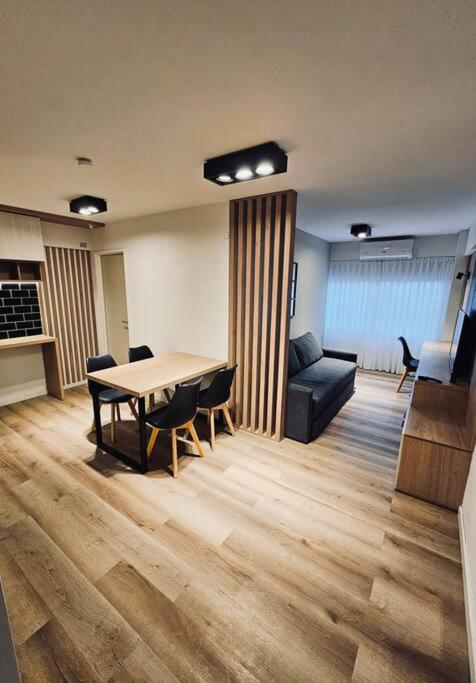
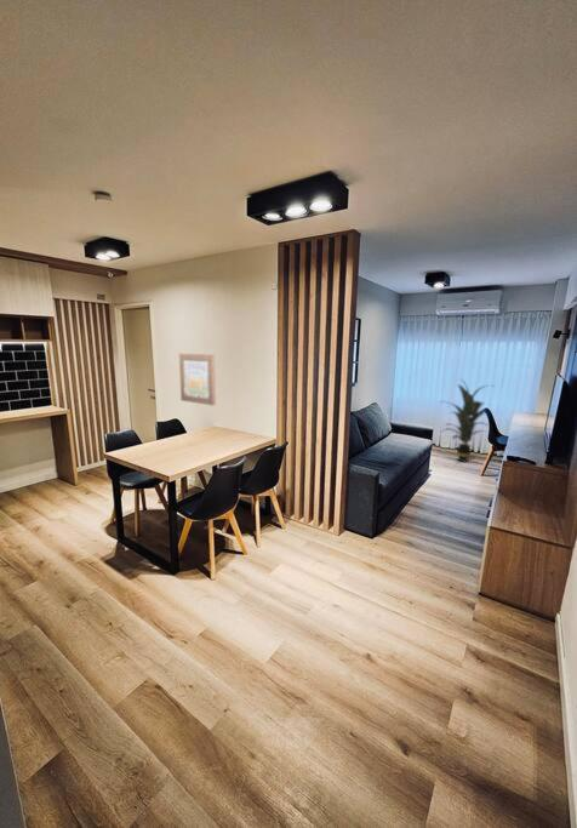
+ indoor plant [438,378,497,463]
+ wall art [178,353,217,406]
